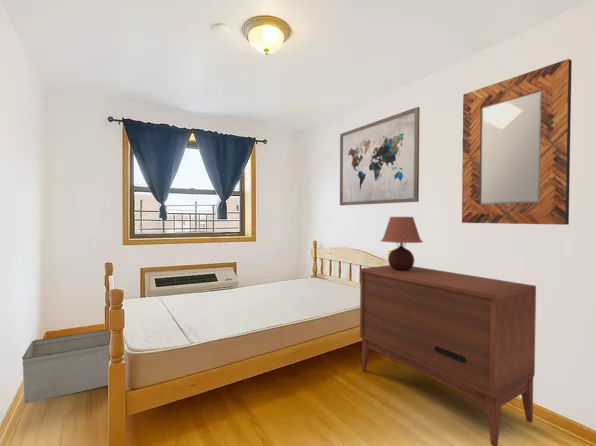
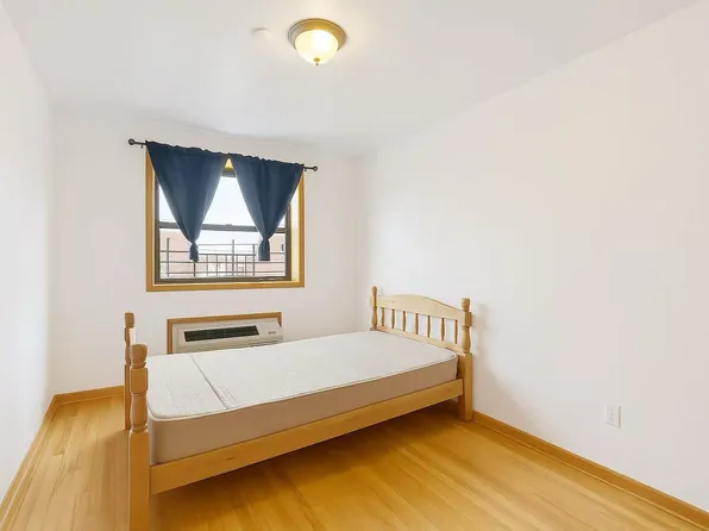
- storage bin [21,328,111,405]
- table lamp [379,216,424,270]
- dresser [359,264,537,446]
- home mirror [461,58,573,226]
- wall art [339,106,421,206]
